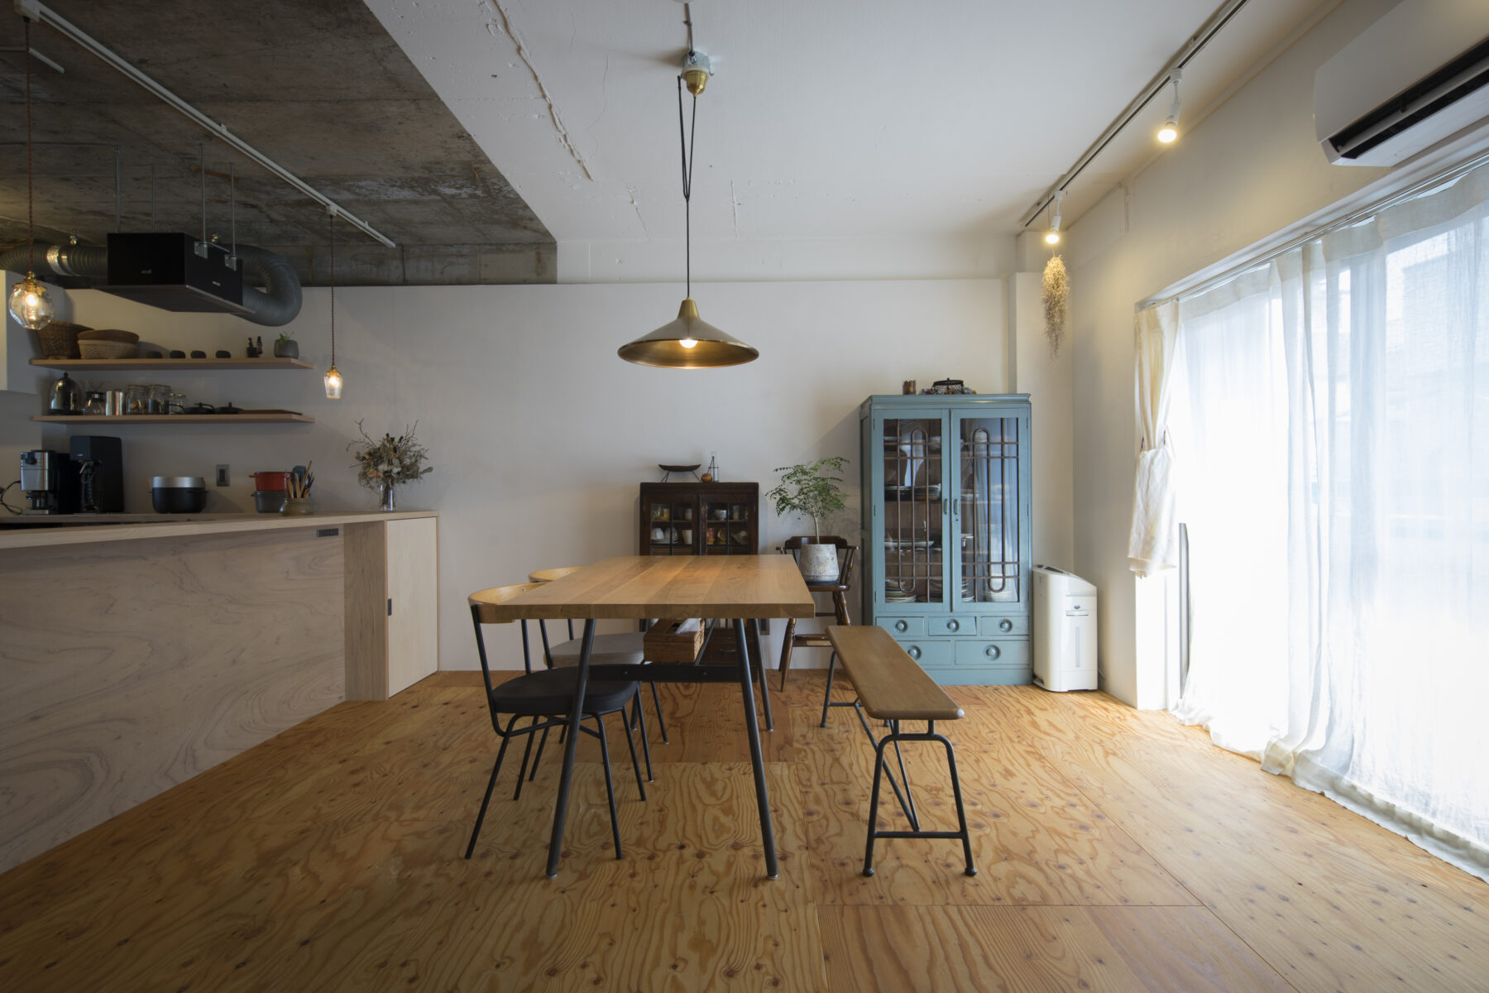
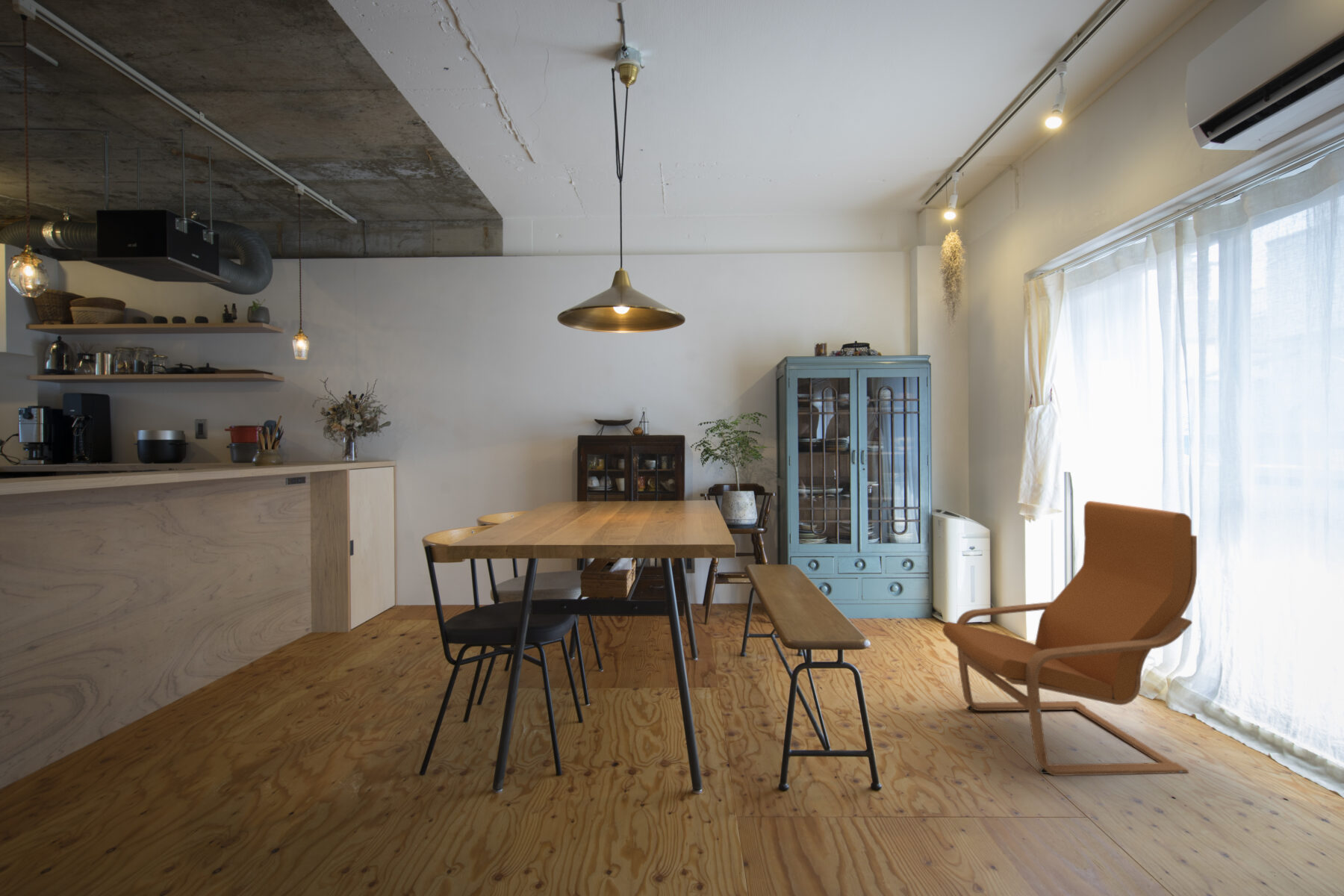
+ armchair [942,500,1198,777]
